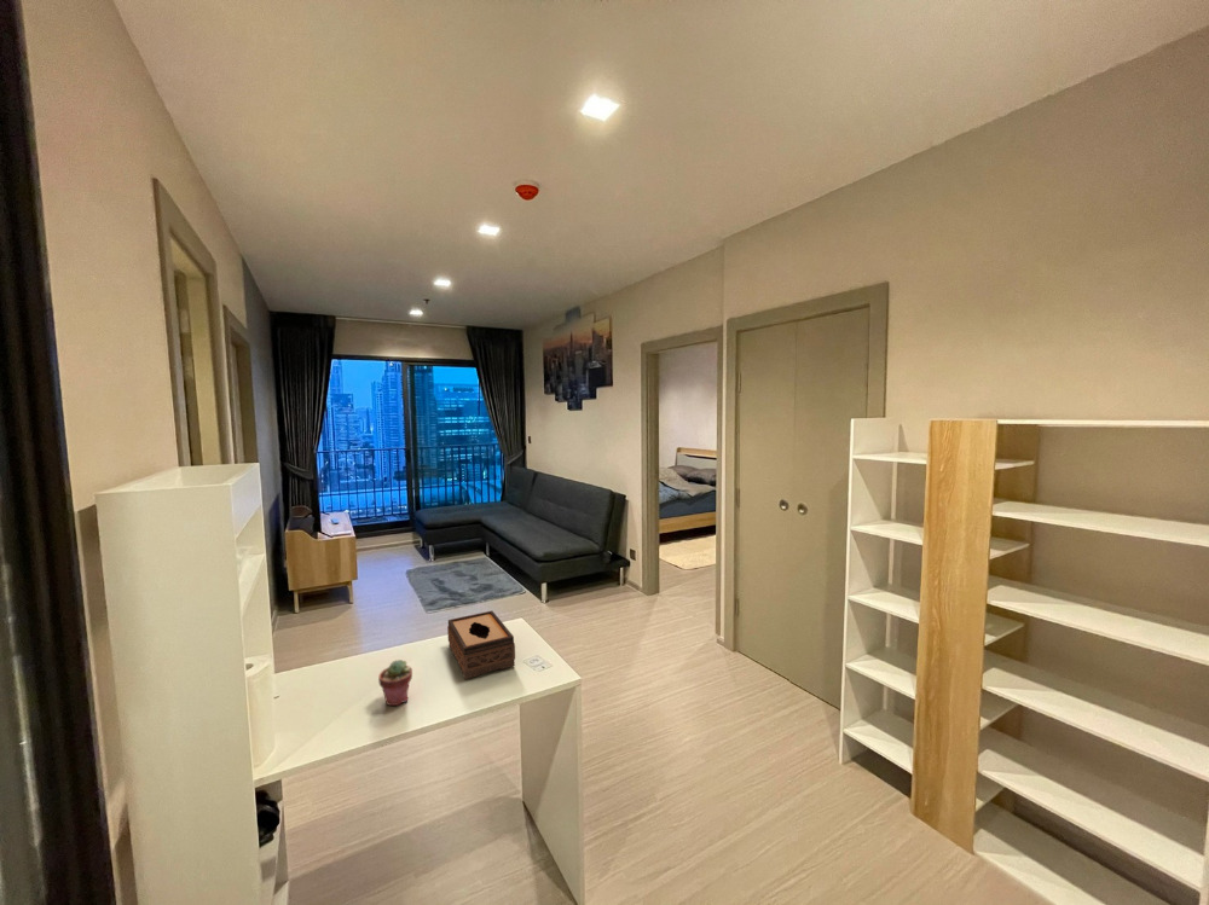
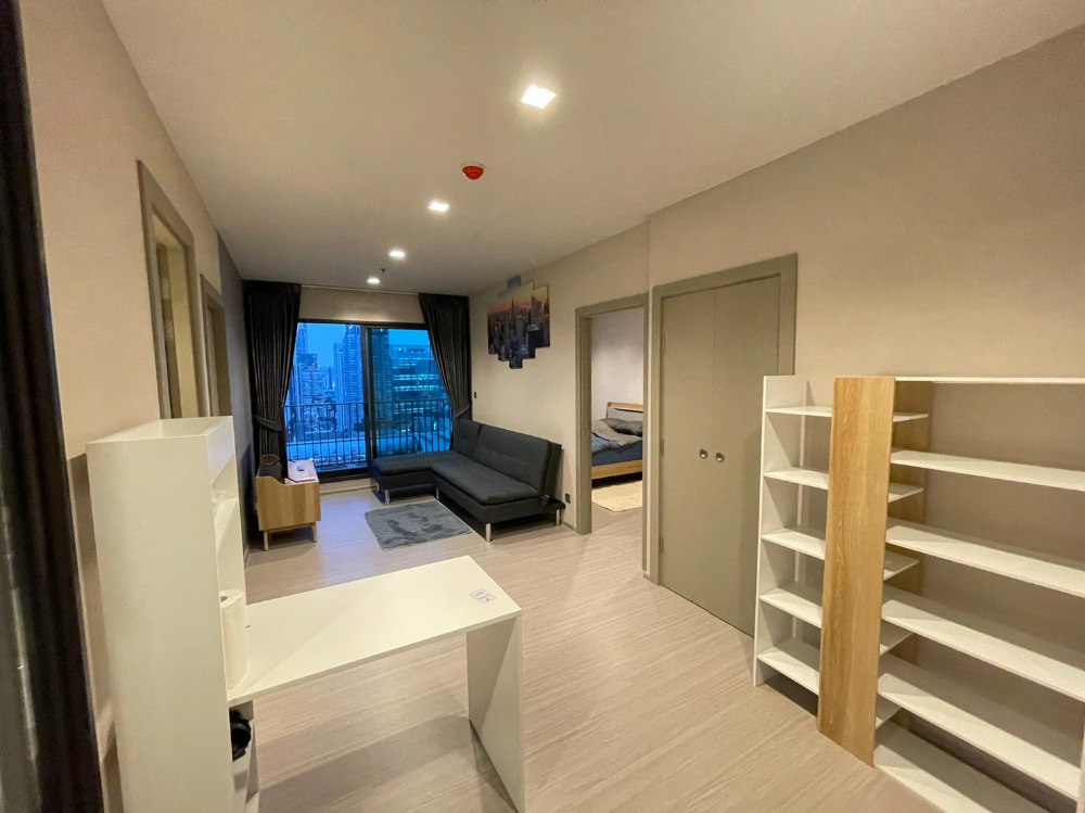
- tissue box [446,610,516,680]
- potted succulent [377,659,413,707]
